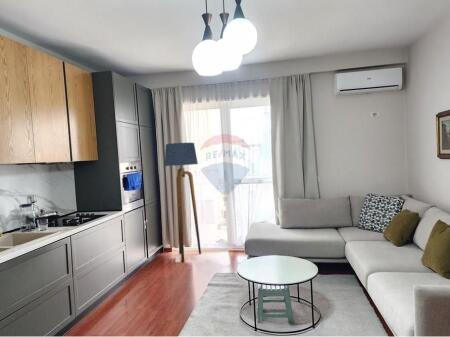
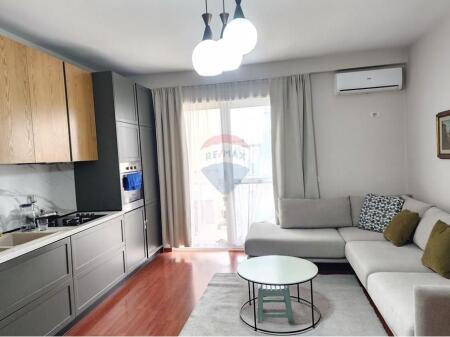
- floor lamp [164,142,202,263]
